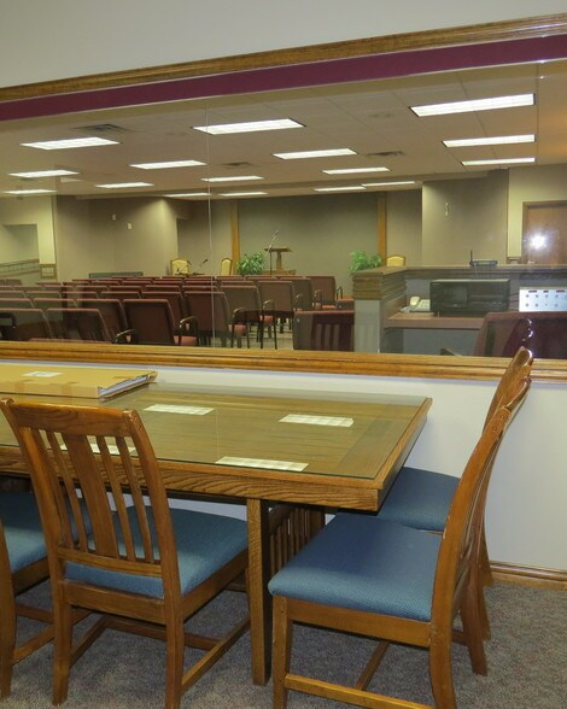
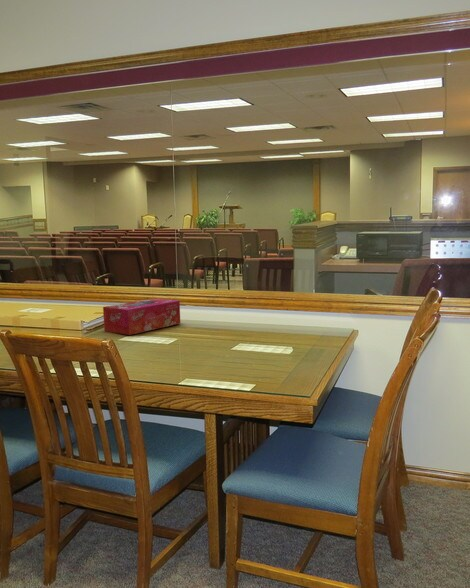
+ tissue box [102,297,181,336]
